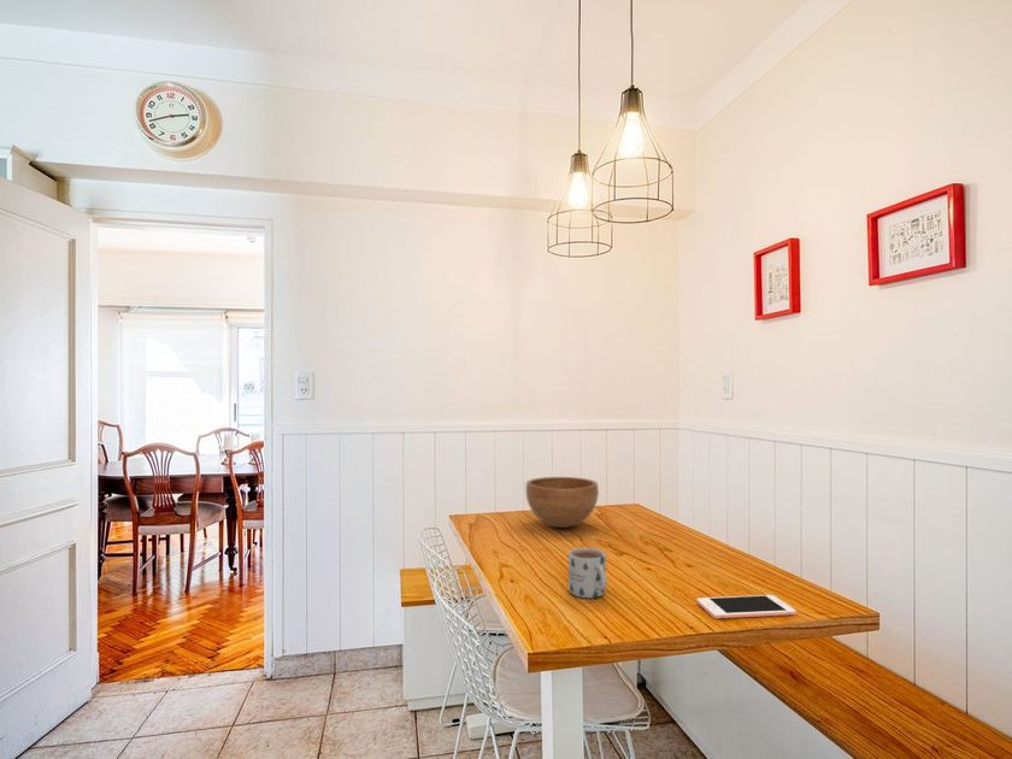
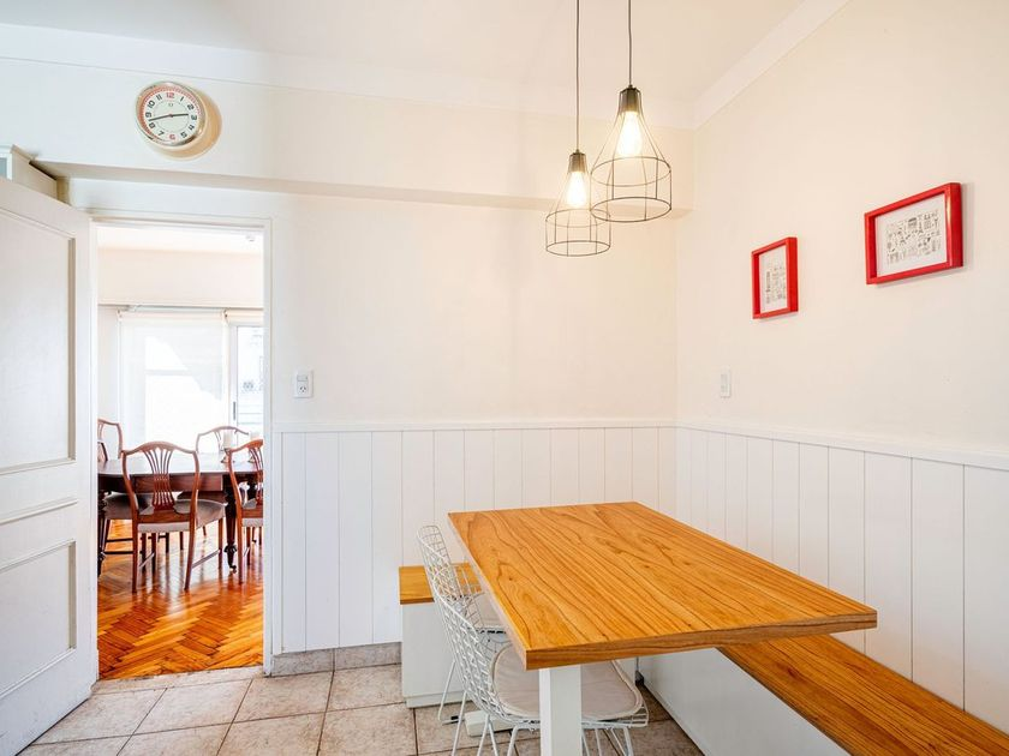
- mug [567,547,607,599]
- cell phone [696,594,798,619]
- bowl [524,476,600,529]
